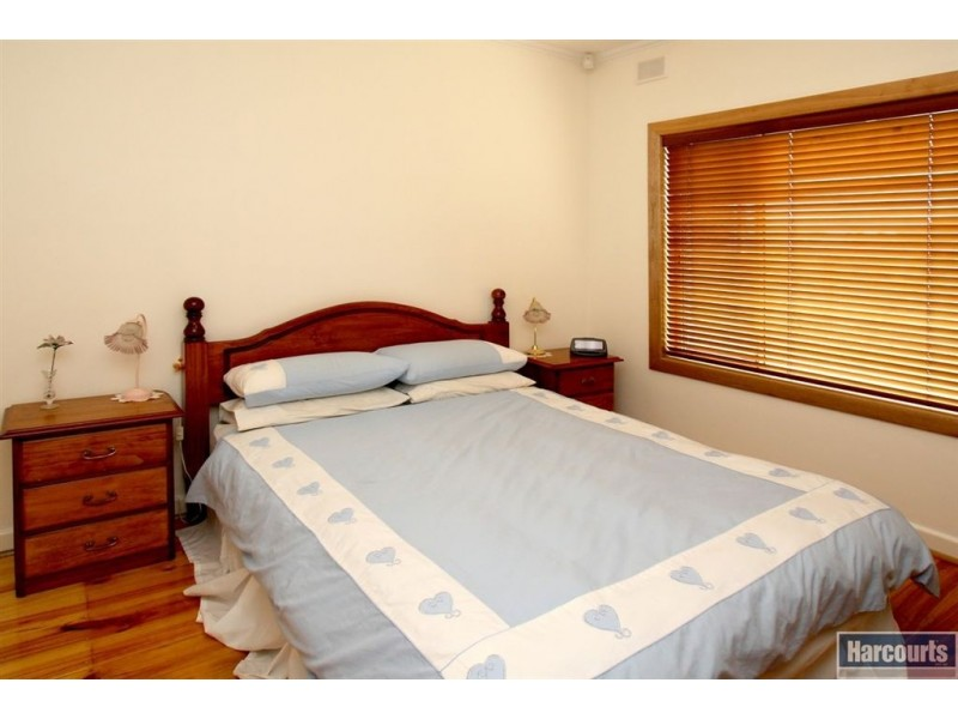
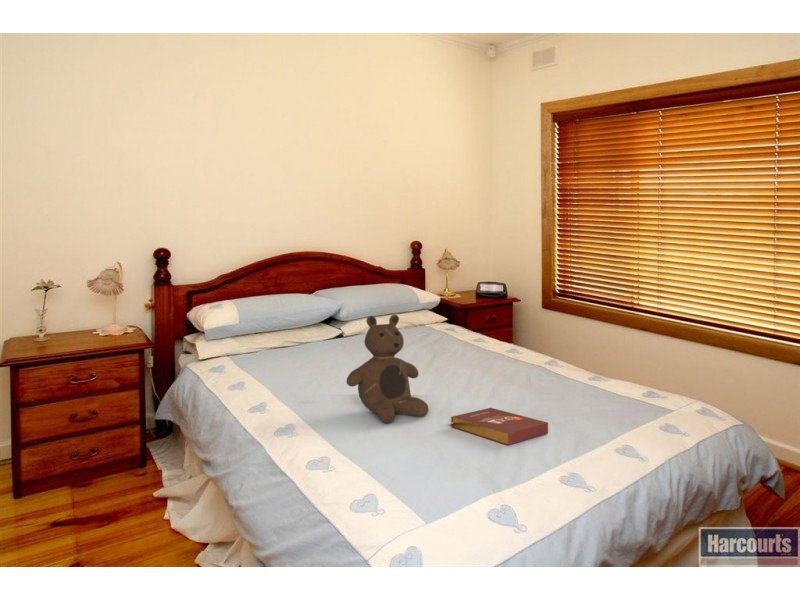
+ teddy bear [345,314,430,424]
+ book [450,407,549,446]
